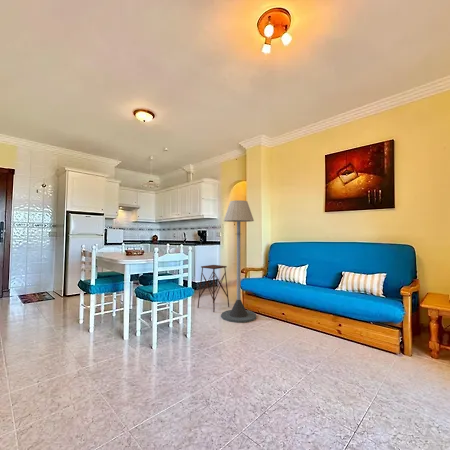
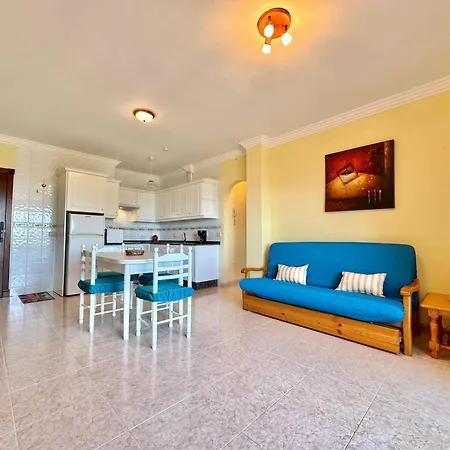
- floor lamp [220,199,257,324]
- side table [197,264,230,313]
